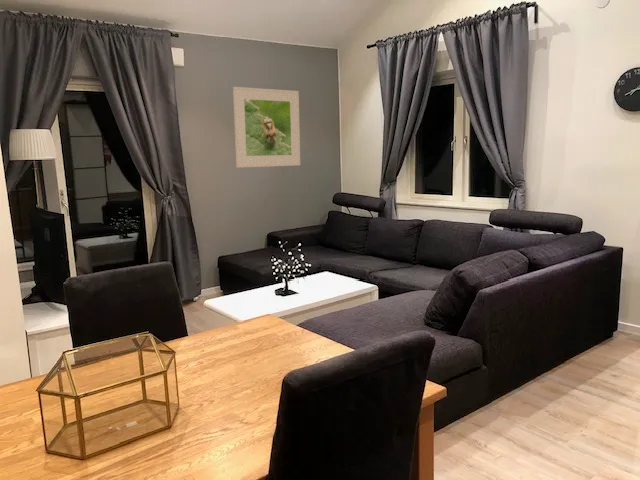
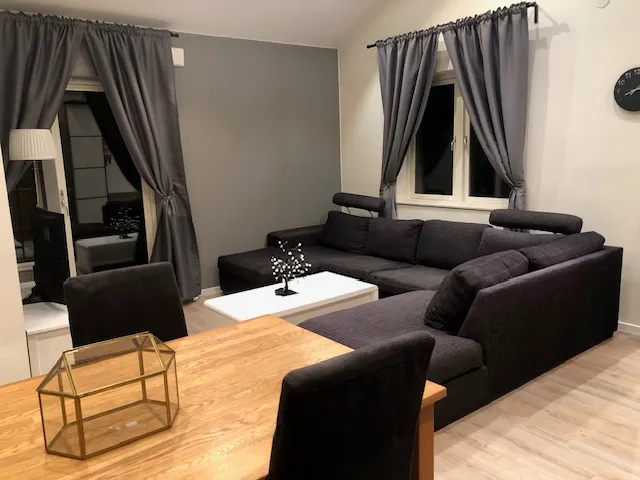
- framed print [232,86,301,169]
